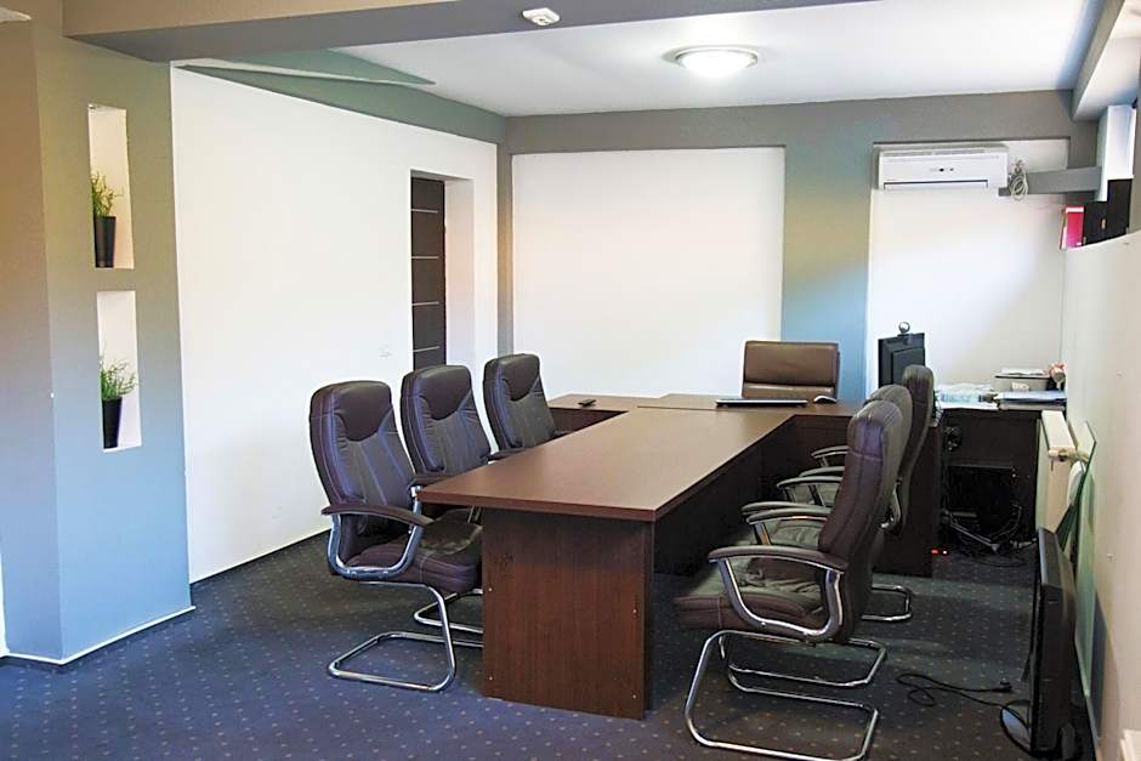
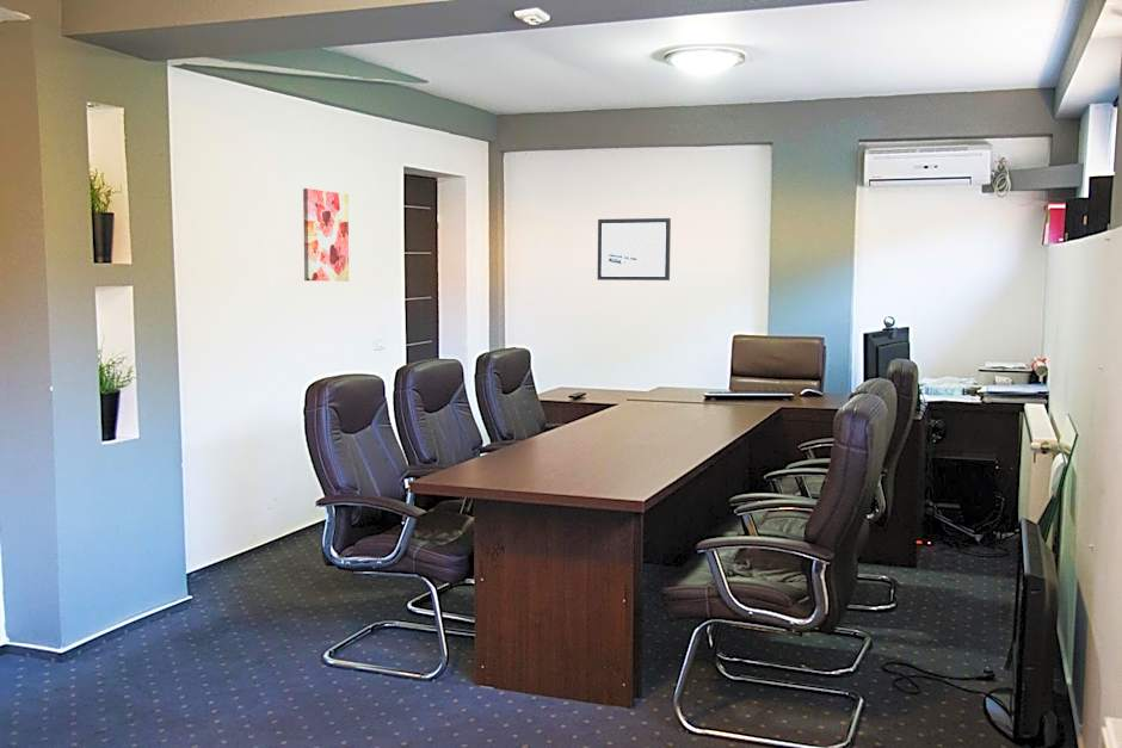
+ wall art [302,187,350,283]
+ wall art [597,217,672,282]
